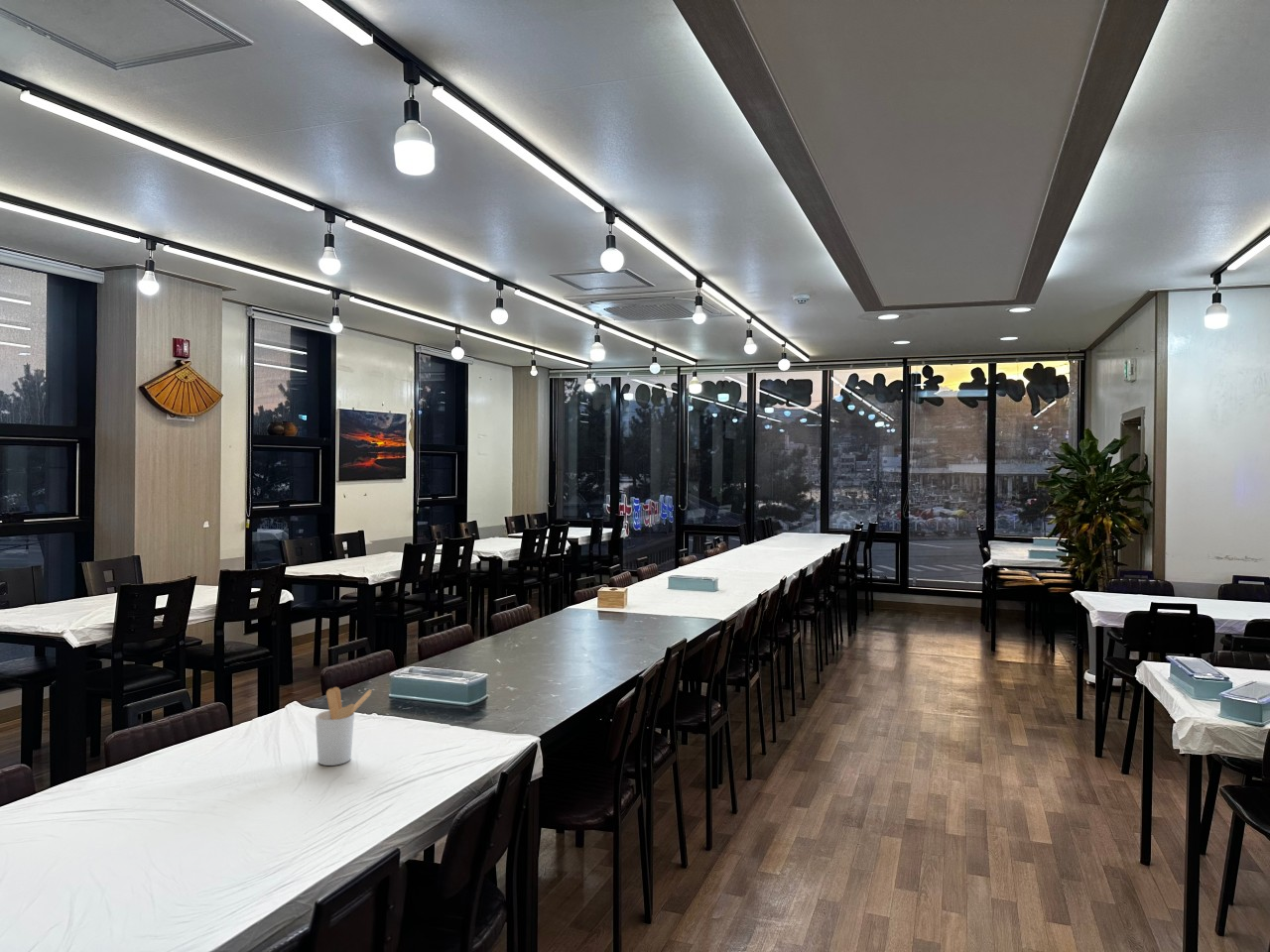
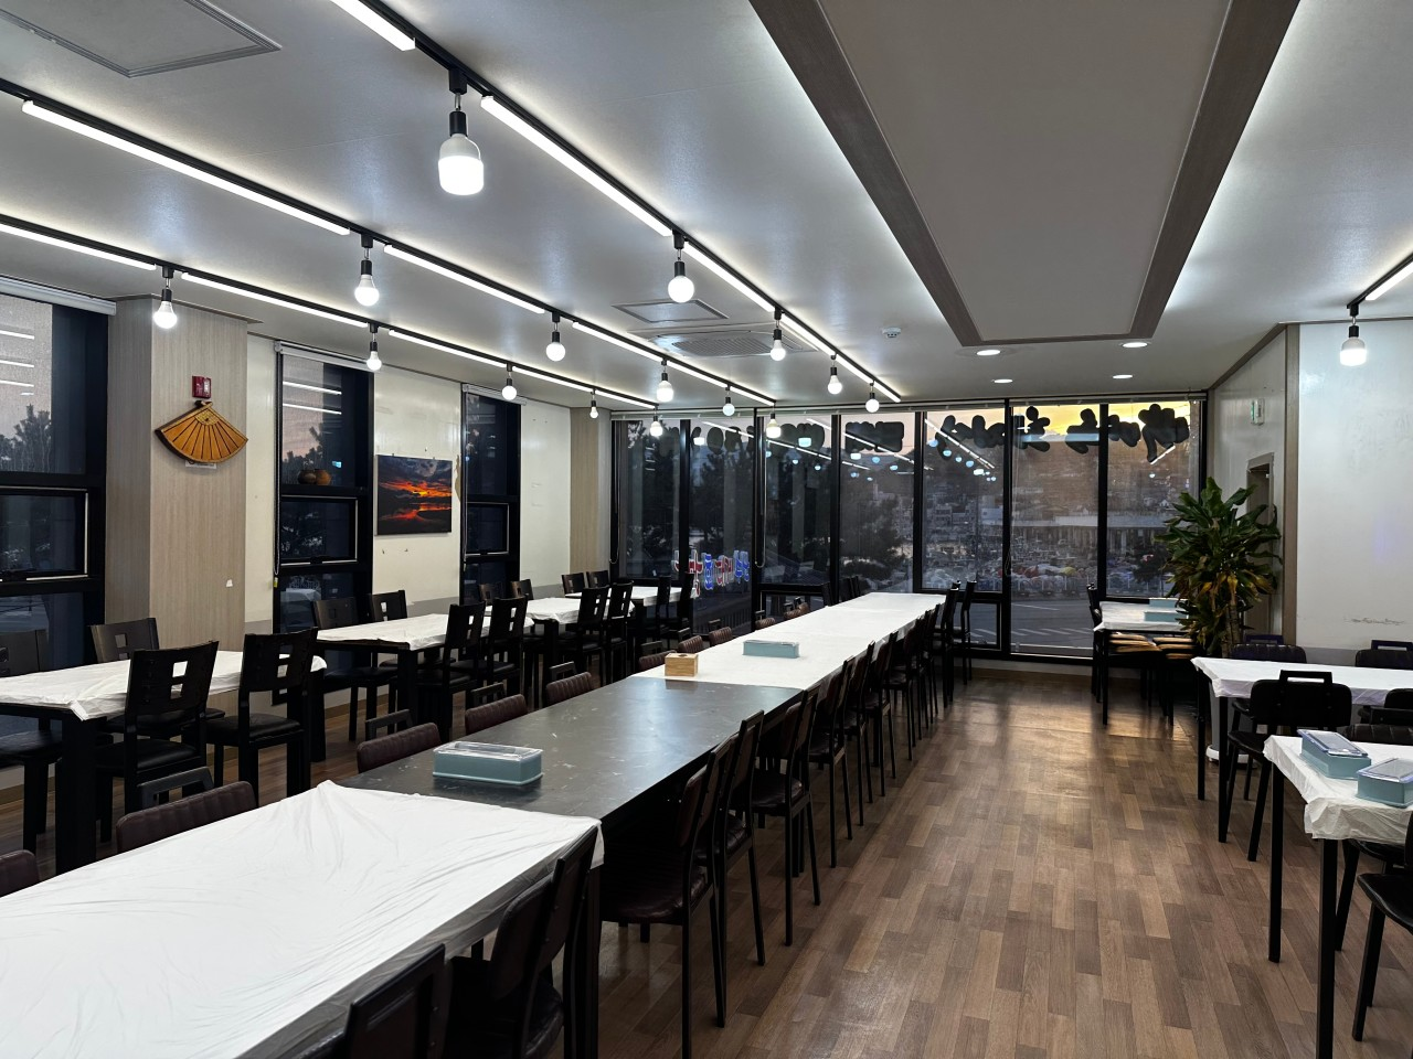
- utensil holder [315,686,373,767]
